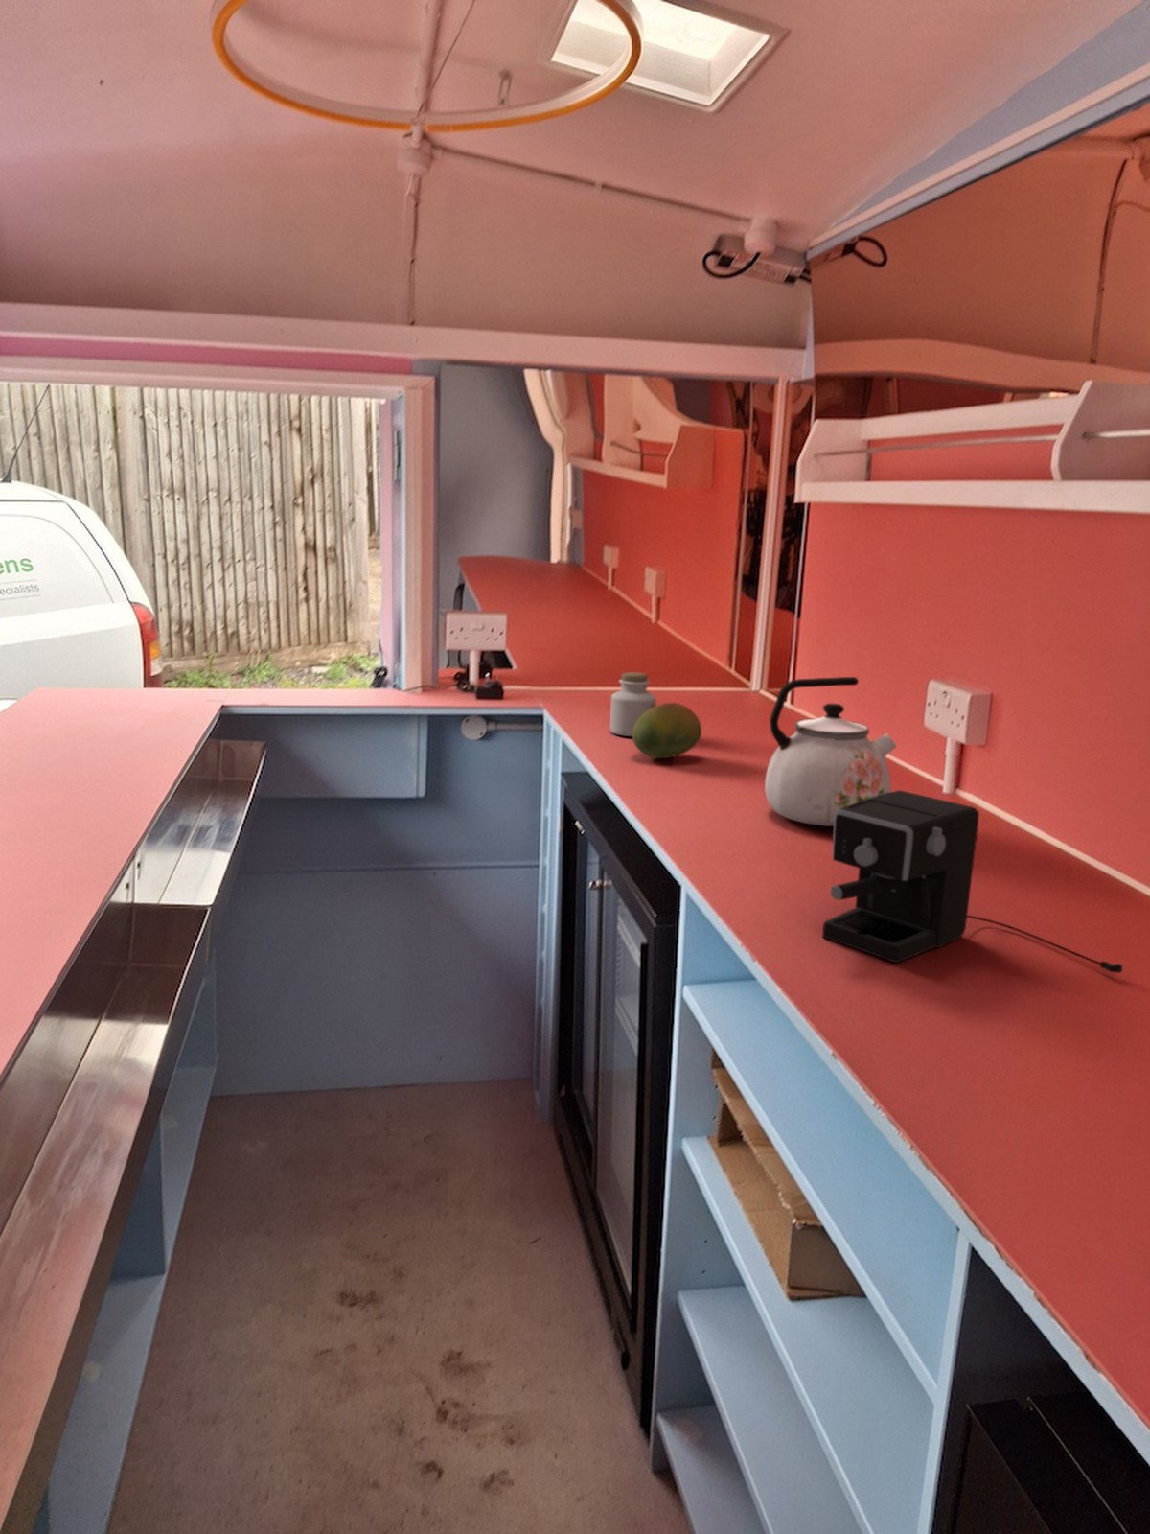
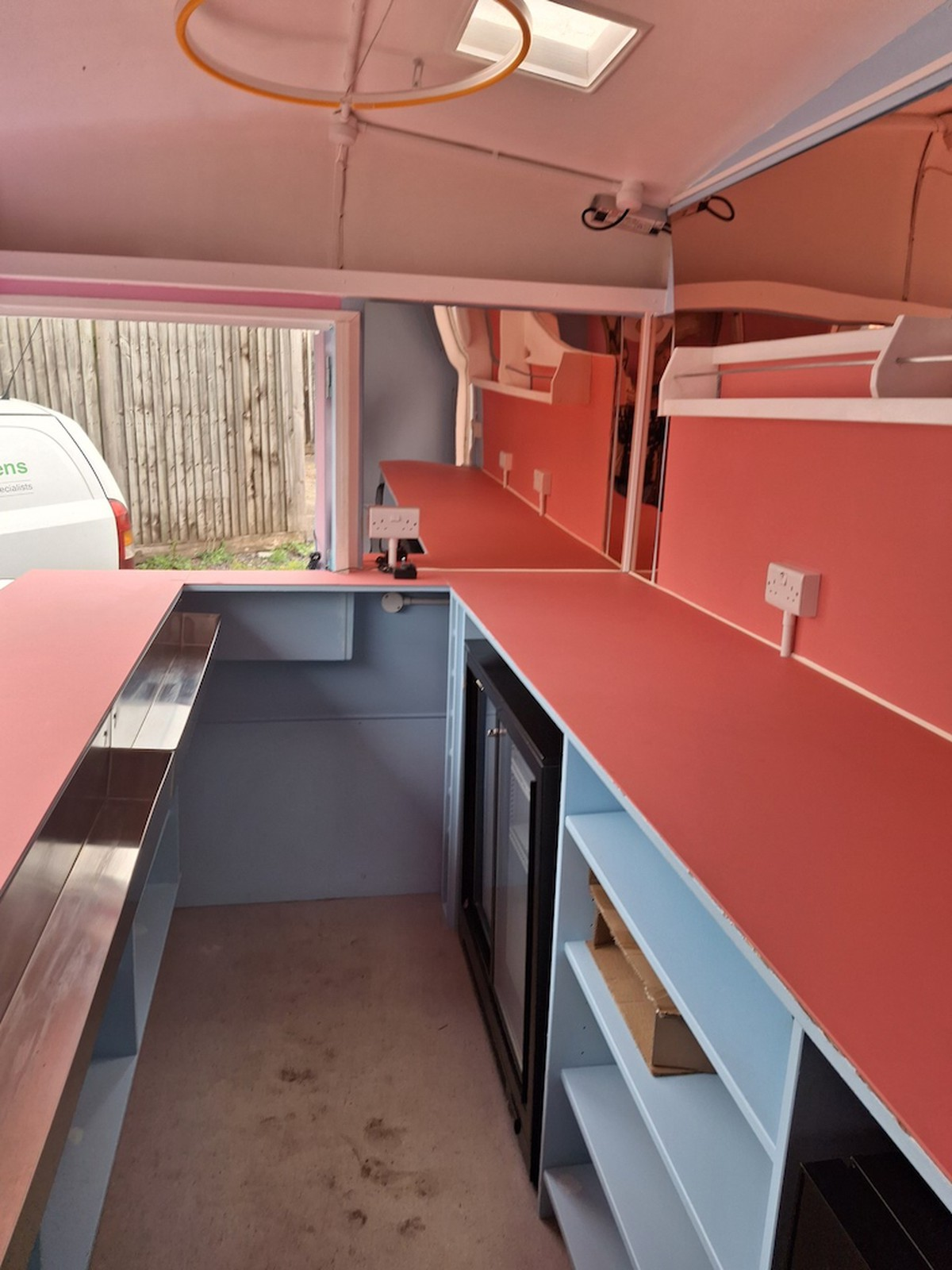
- fruit [632,702,703,760]
- kettle [763,676,898,827]
- coffee maker [821,789,1125,974]
- jar [610,672,657,737]
